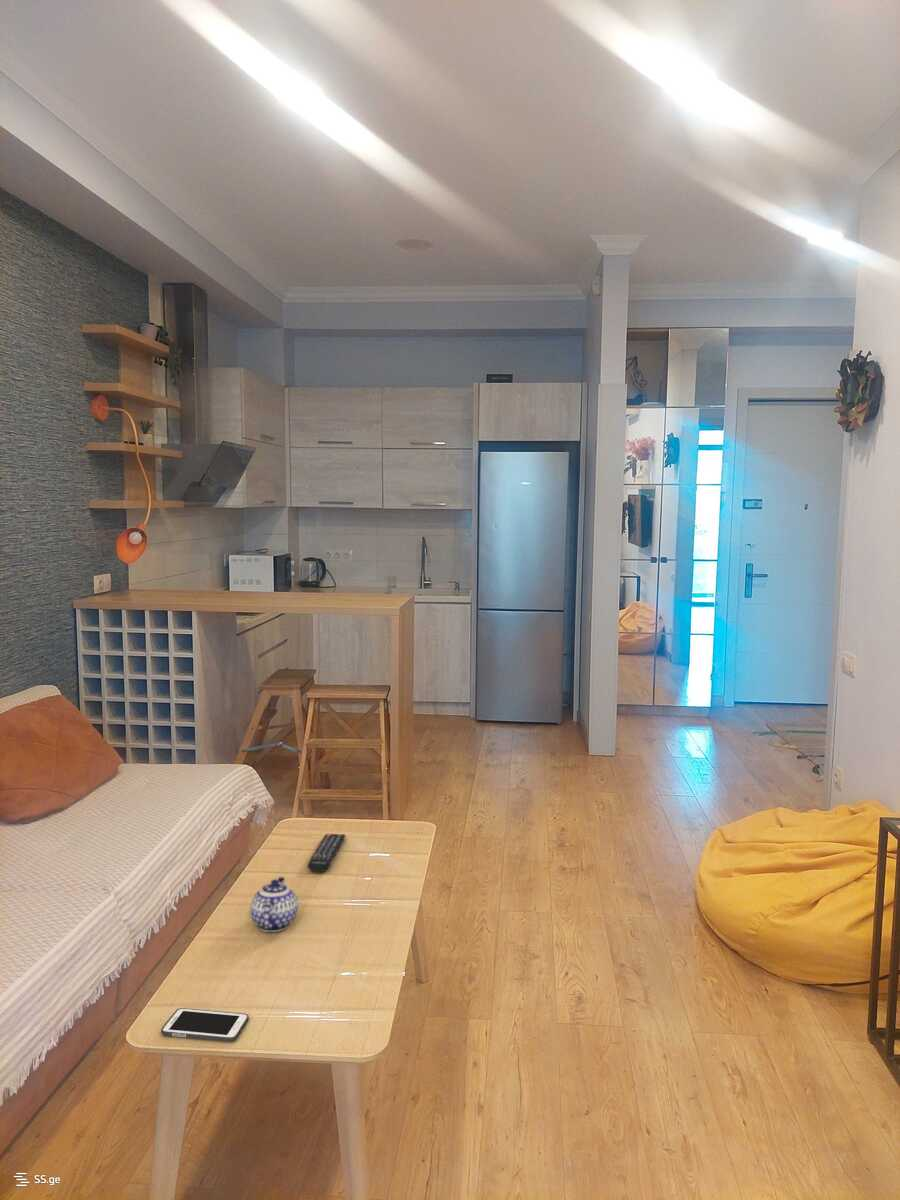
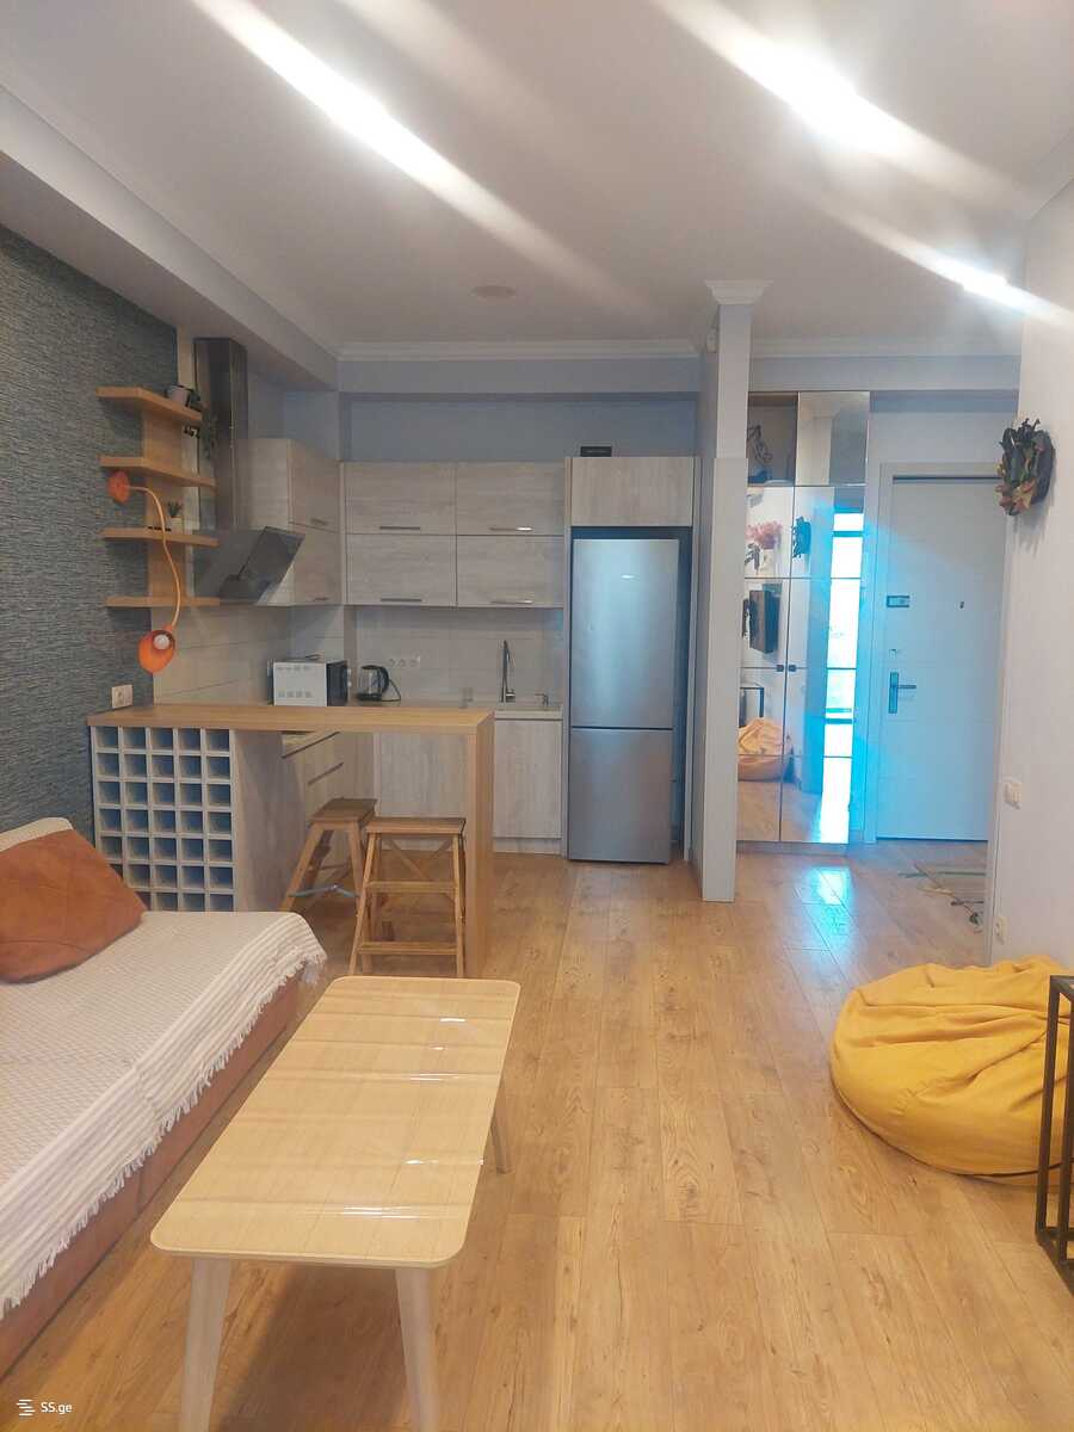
- teapot [249,876,299,933]
- cell phone [160,1007,250,1043]
- remote control [307,833,347,873]
